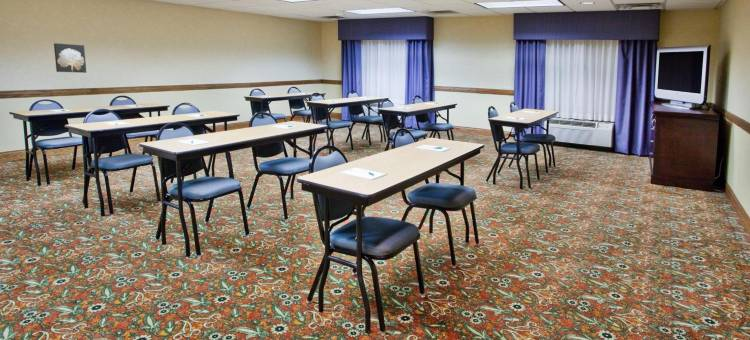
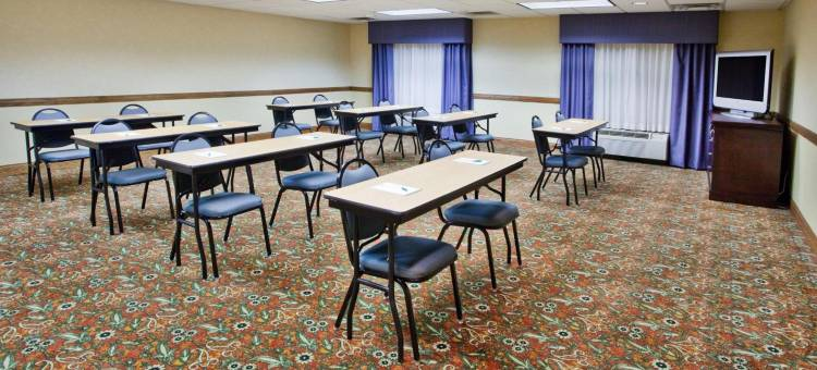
- wall art [53,42,87,74]
